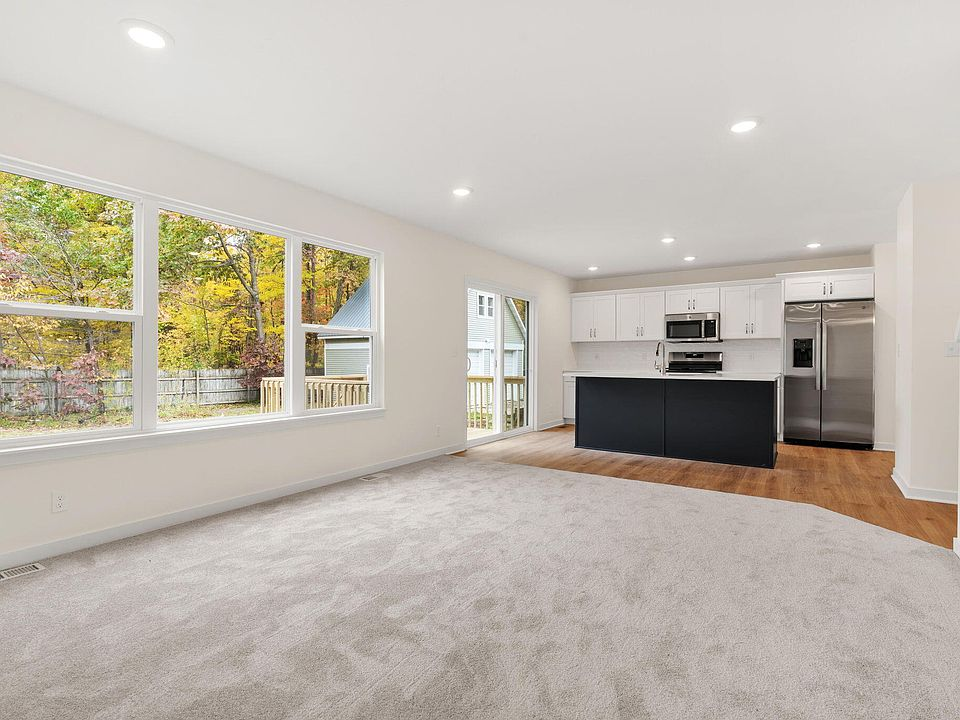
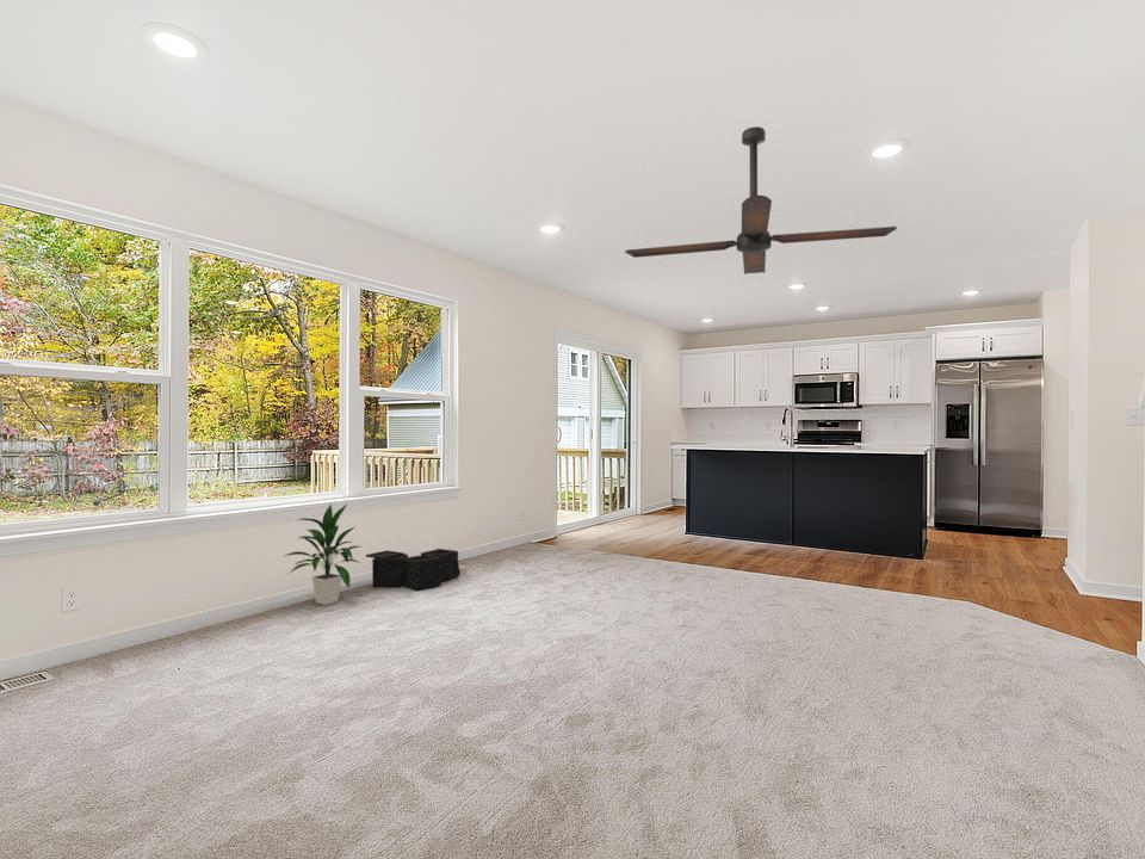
+ indoor plant [280,502,364,606]
+ ceiling fan [624,125,898,276]
+ storage bin [365,548,462,591]
